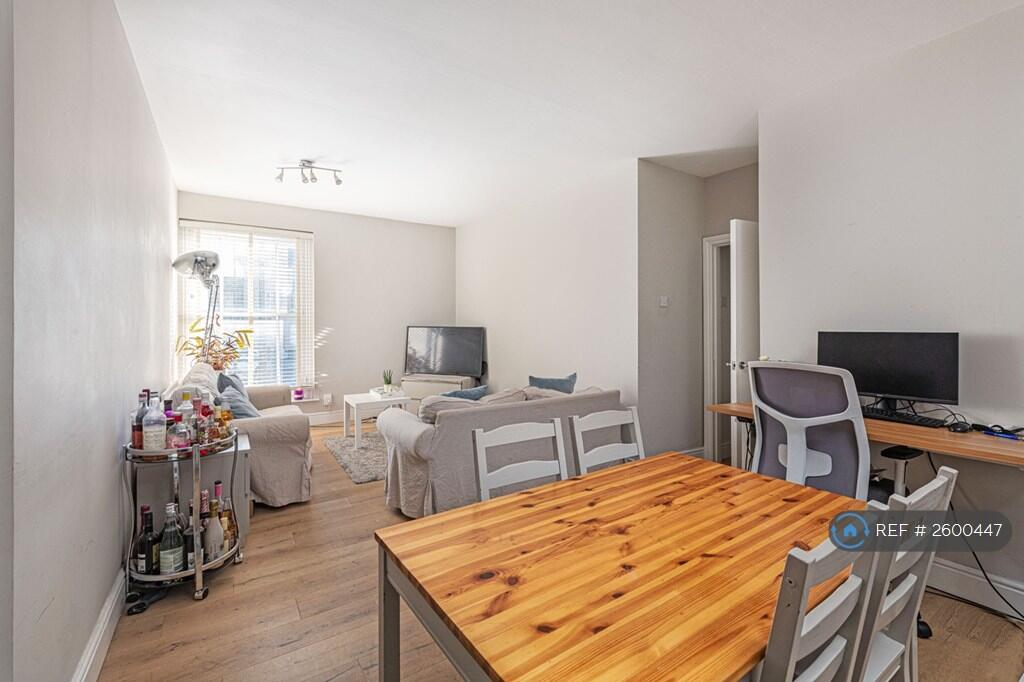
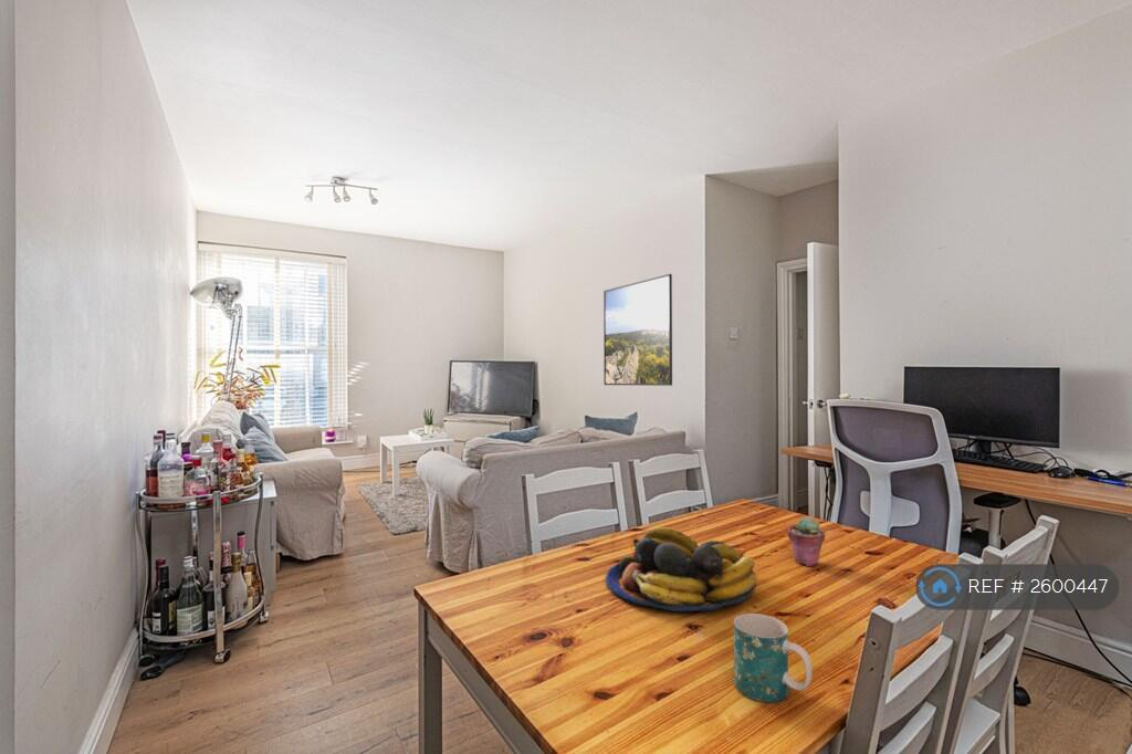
+ potted succulent [787,516,826,567]
+ mug [733,612,814,703]
+ fruit bowl [605,526,758,612]
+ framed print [602,273,673,387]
